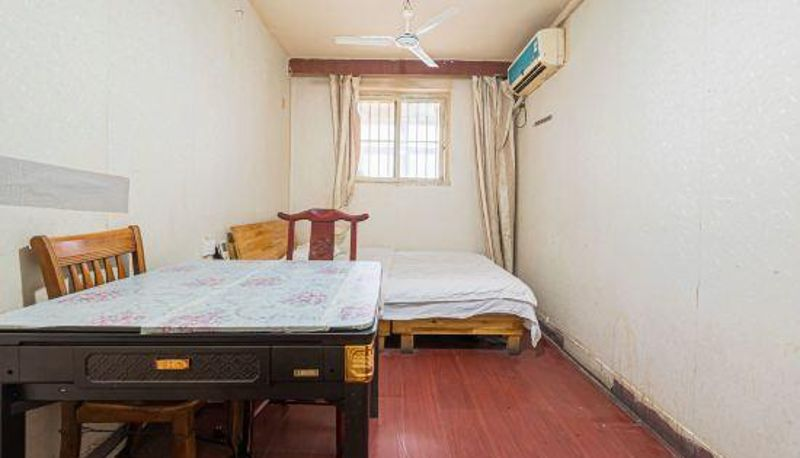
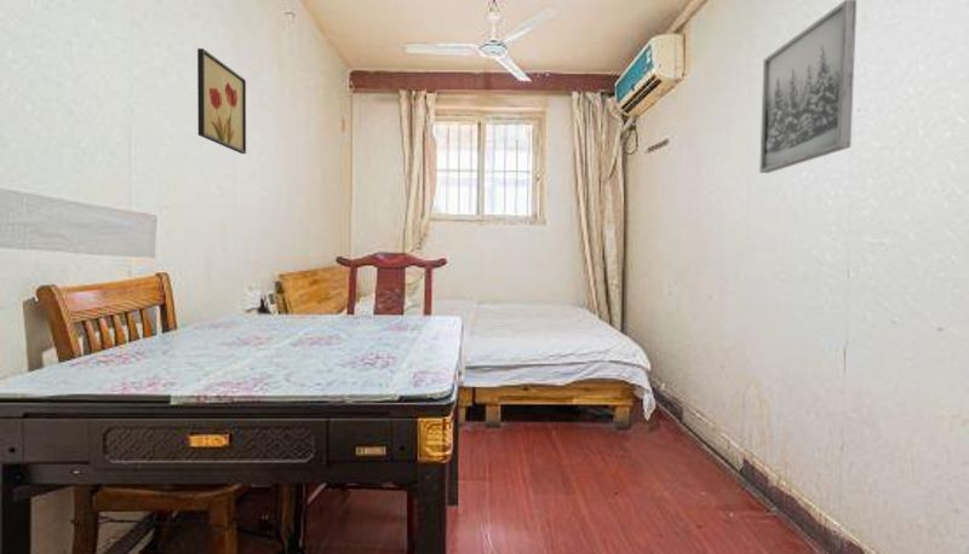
+ wall art [196,47,247,155]
+ wall art [758,0,858,174]
